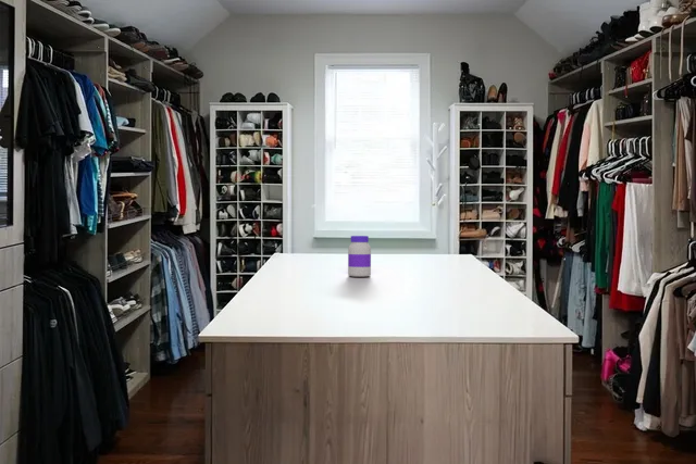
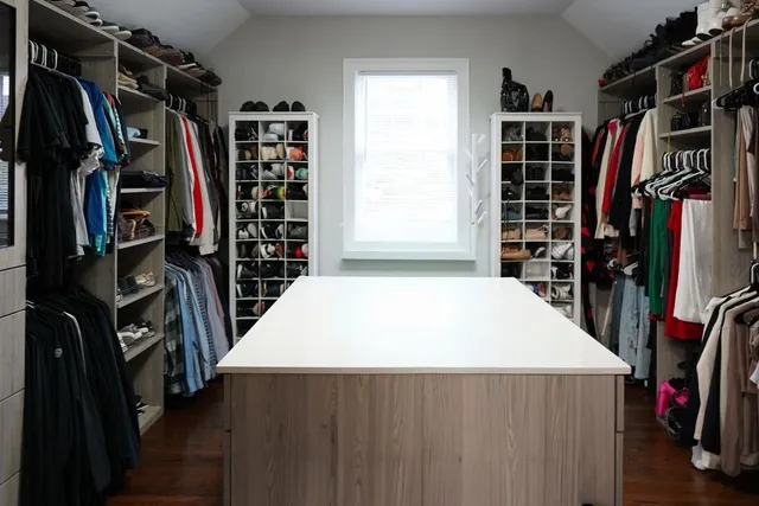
- jar [347,235,372,278]
